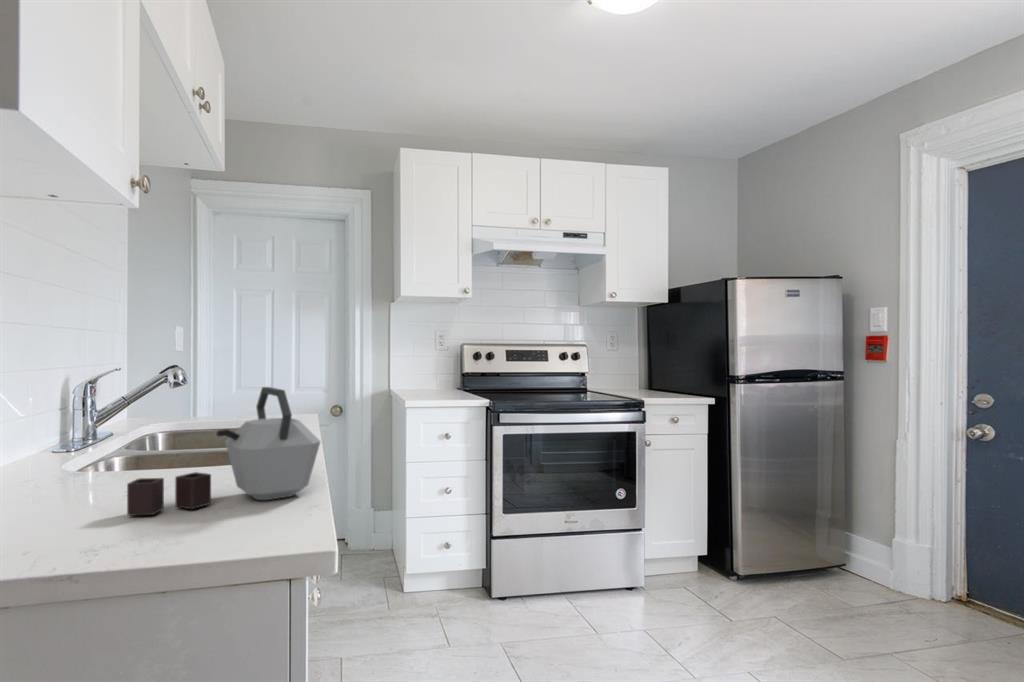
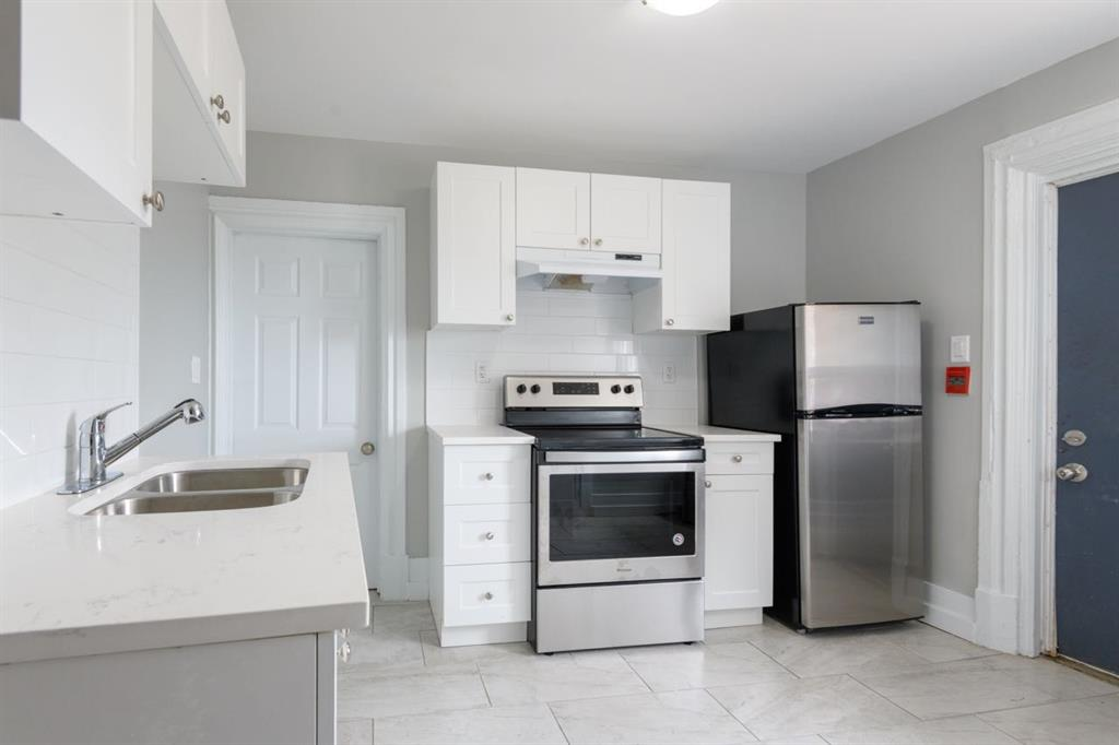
- kettle [126,386,322,517]
